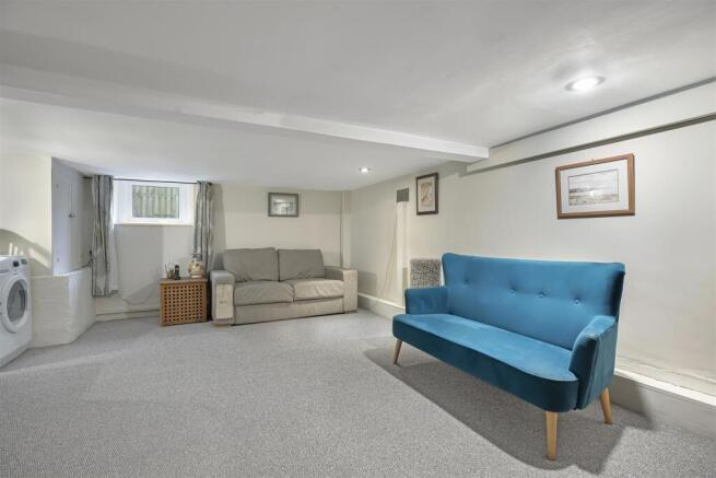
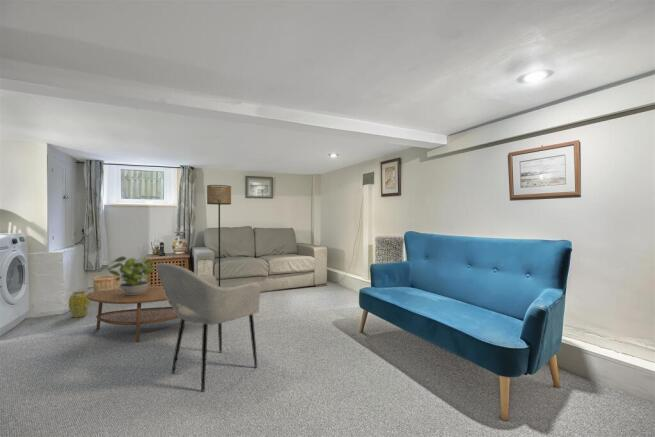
+ floor lamp [206,184,232,287]
+ wooden bucket [91,274,122,292]
+ coffee table [86,285,180,343]
+ potted plant [106,256,155,295]
+ armchair [155,262,262,393]
+ vase [68,288,91,318]
